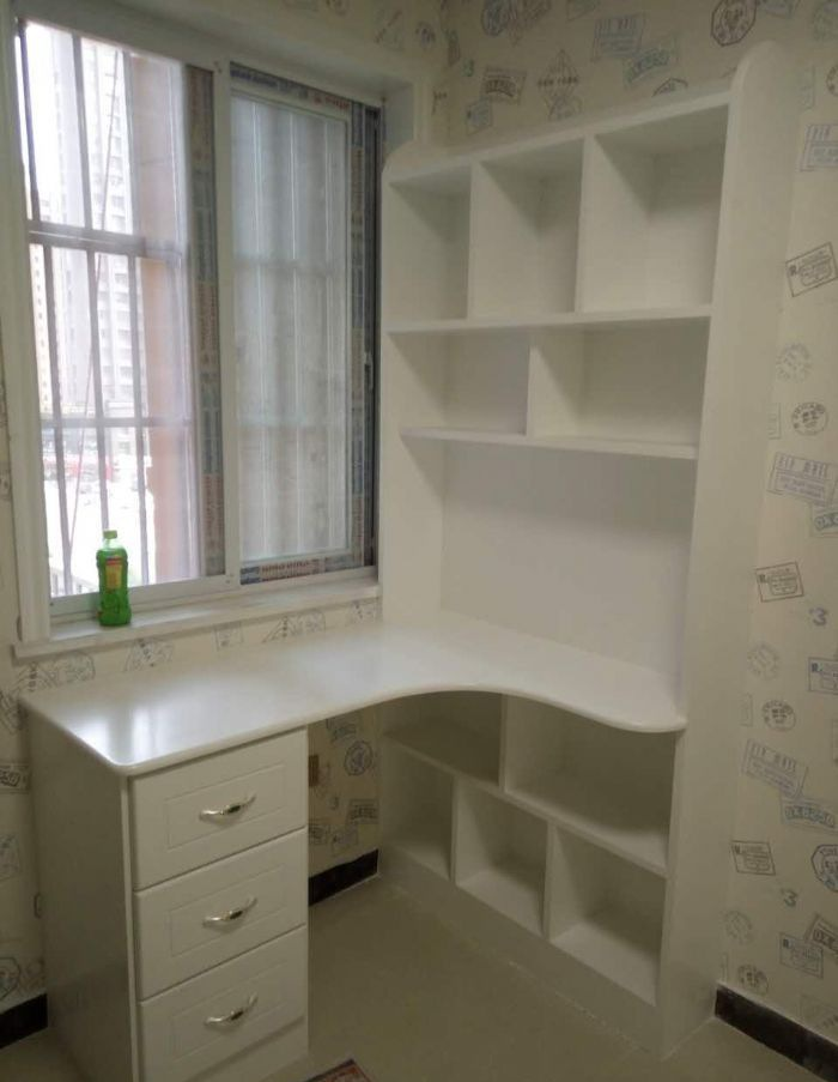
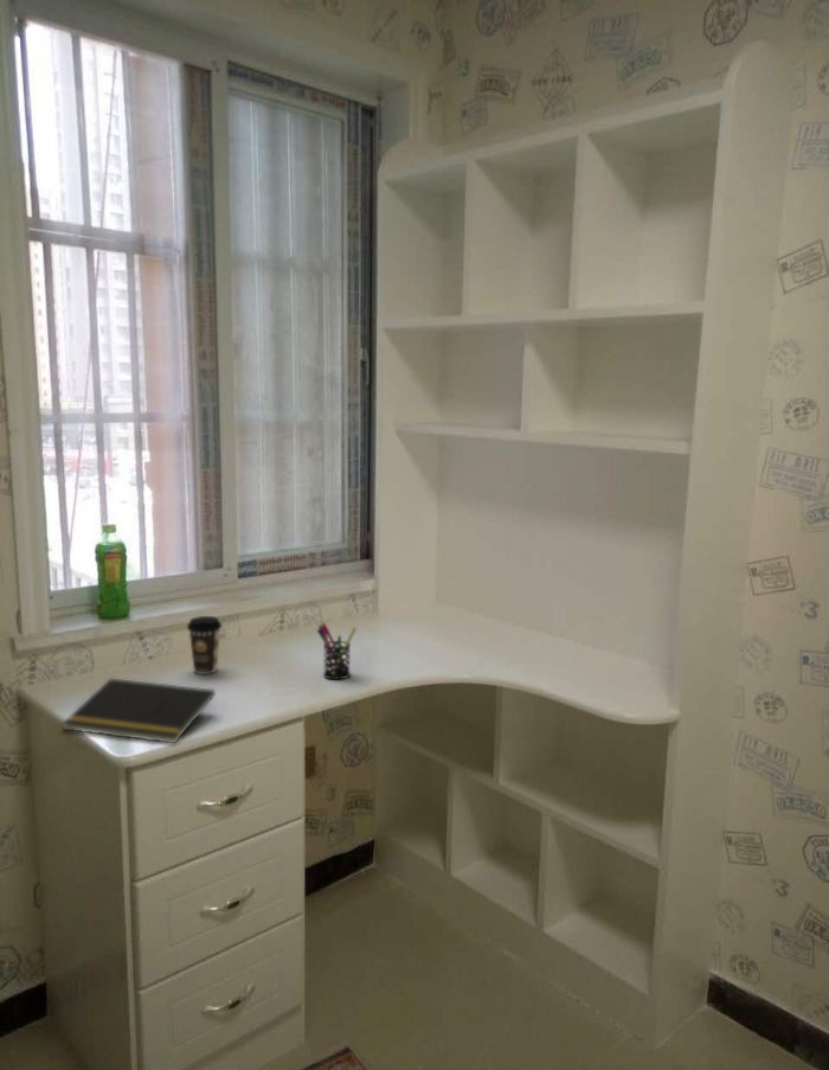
+ notepad [60,678,217,744]
+ pen holder [316,621,358,680]
+ coffee cup [186,615,223,675]
